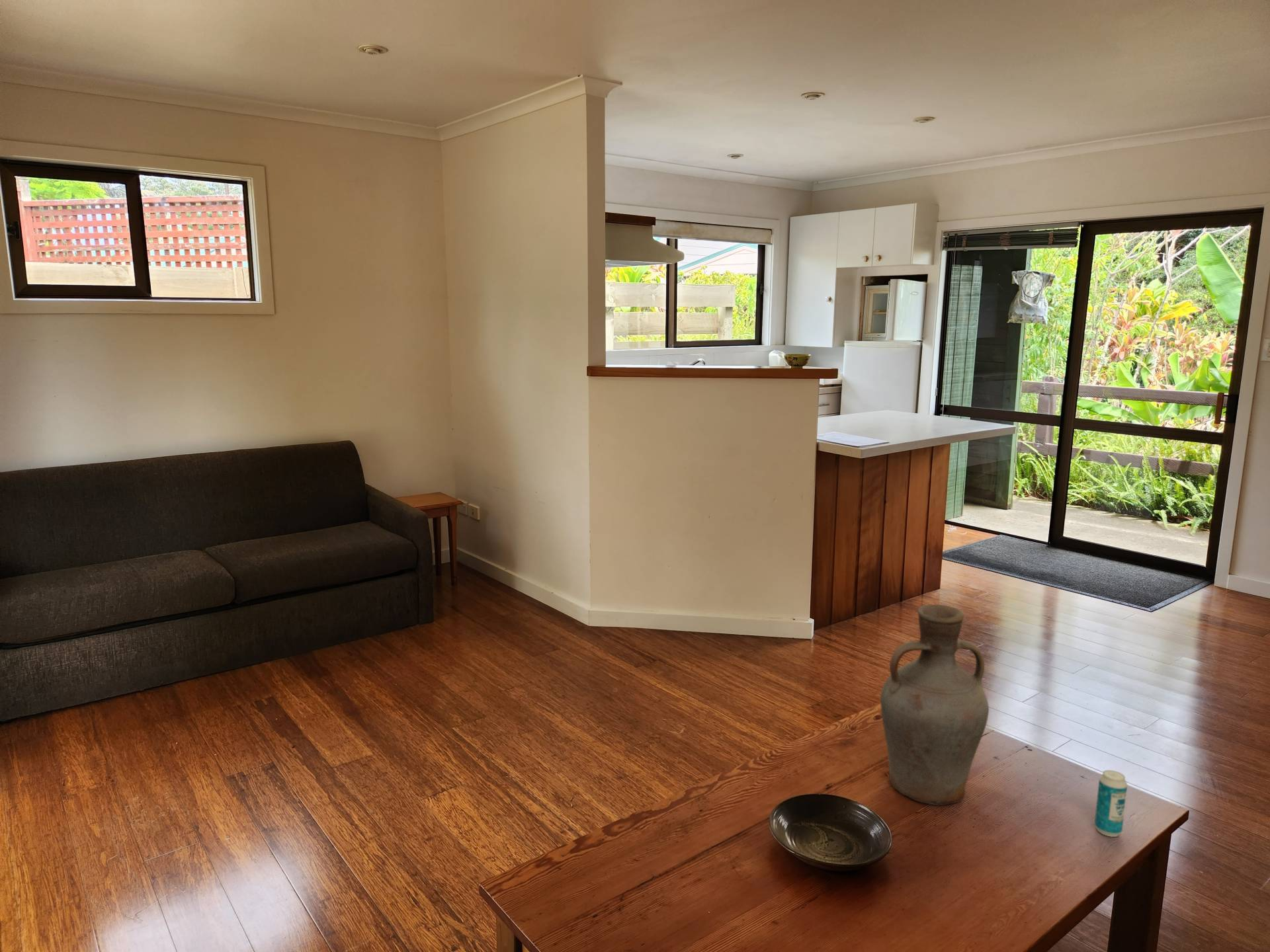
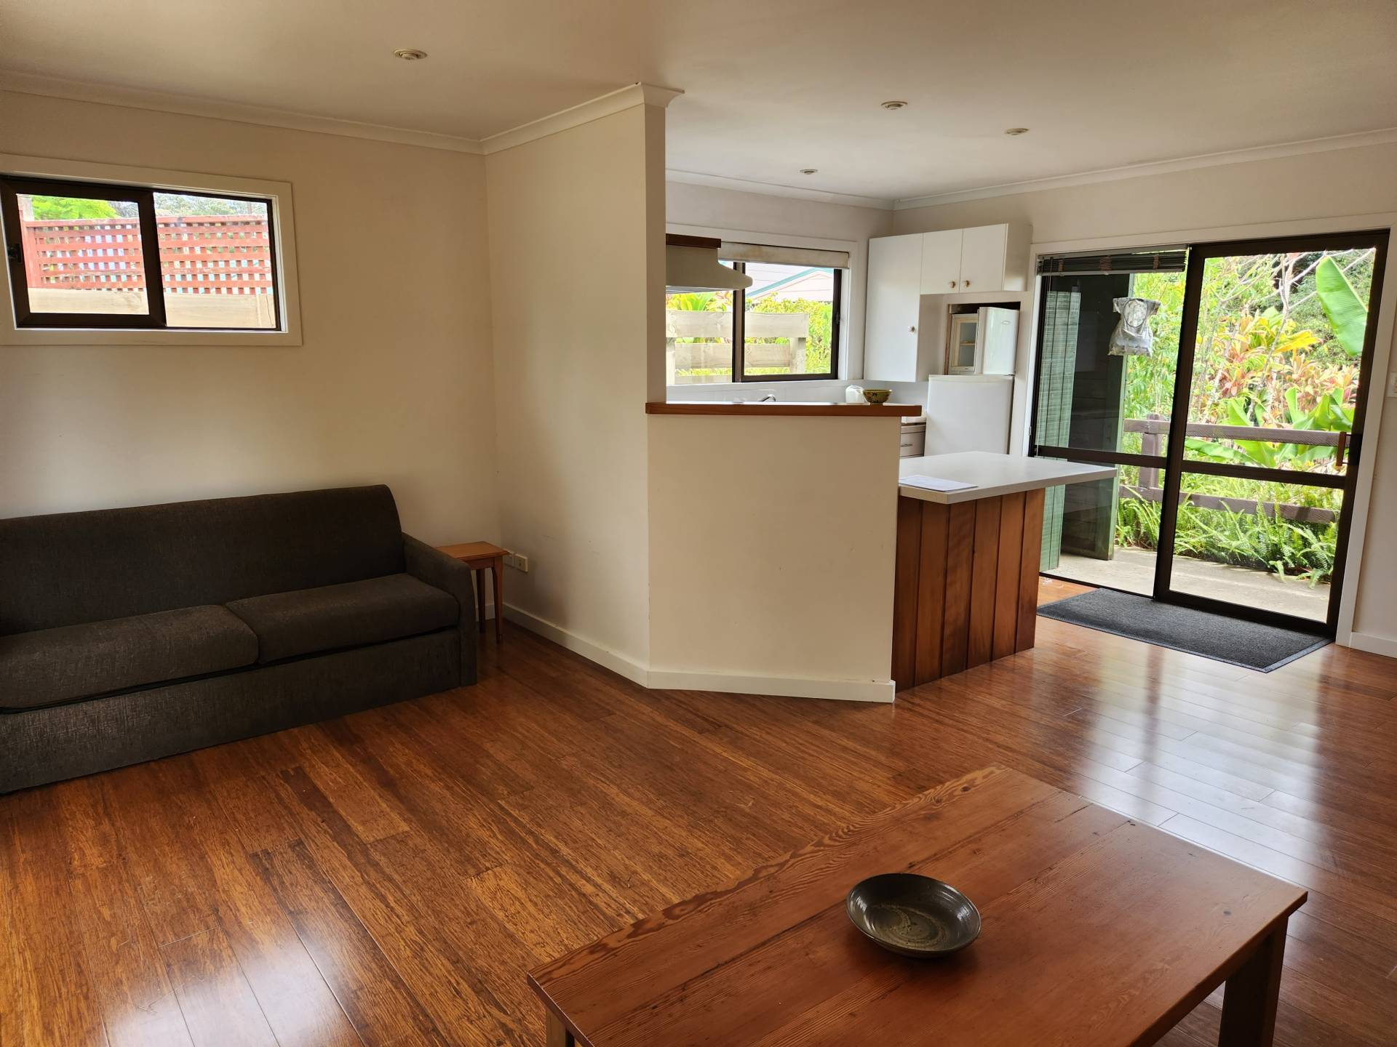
- vase [880,604,990,806]
- beverage can [1094,770,1128,838]
